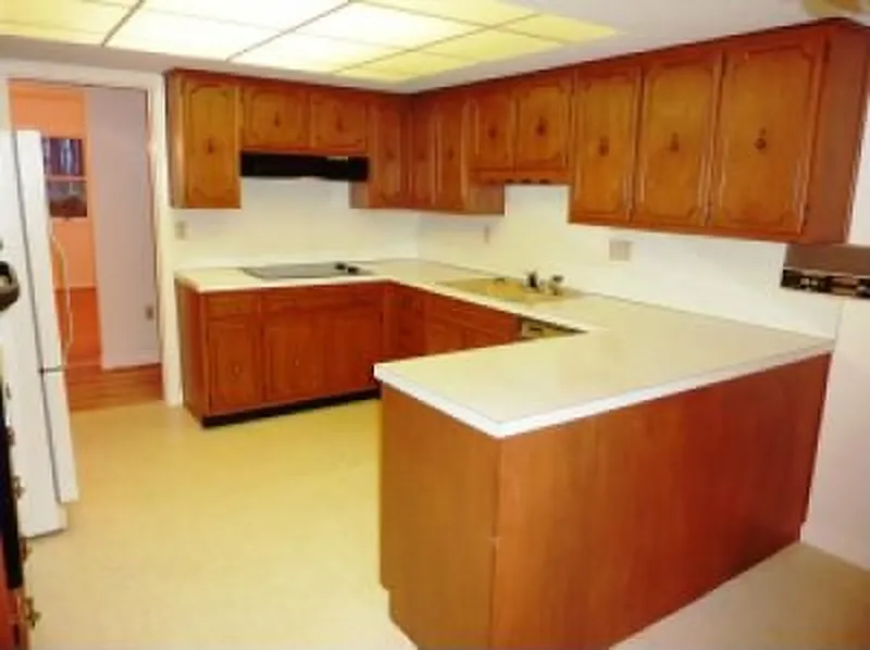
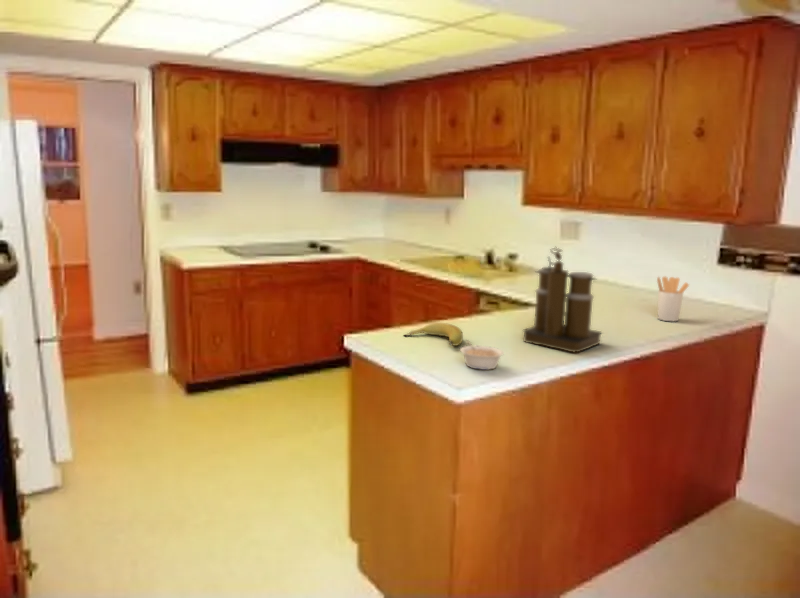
+ legume [459,339,505,371]
+ utensil holder [656,275,690,322]
+ coffee maker [522,246,603,353]
+ banana [403,322,464,347]
